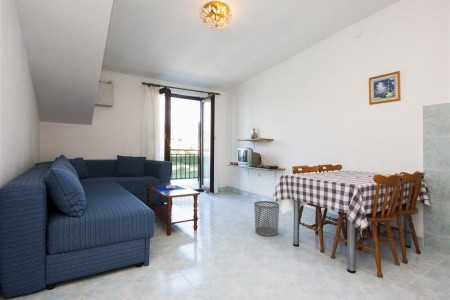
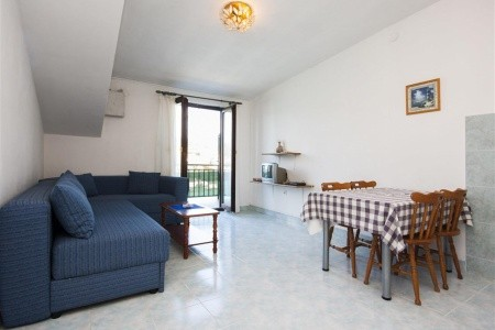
- waste bin [253,200,280,237]
